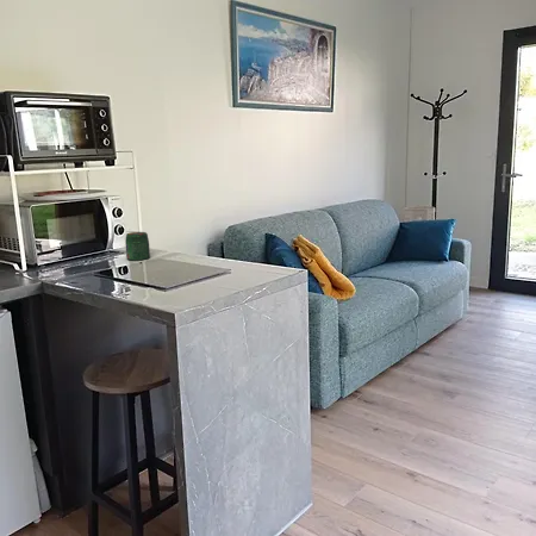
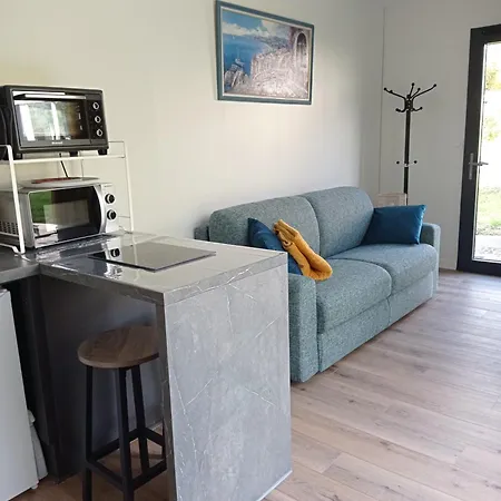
- jar [124,231,151,262]
